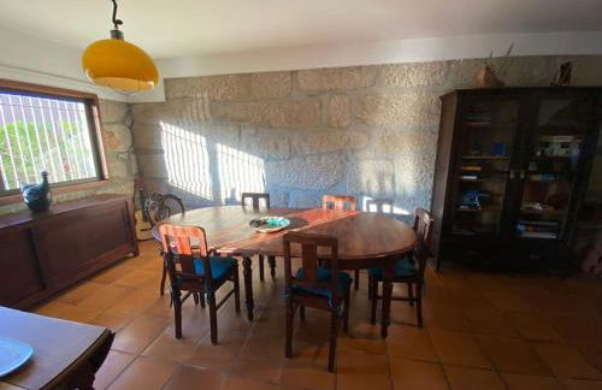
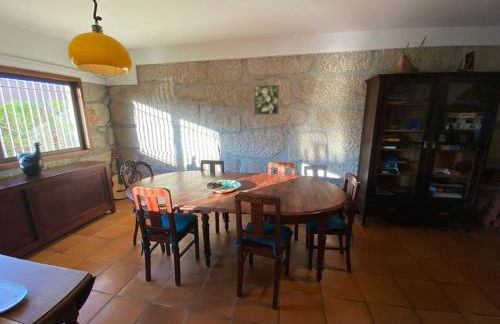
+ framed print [253,84,280,115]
